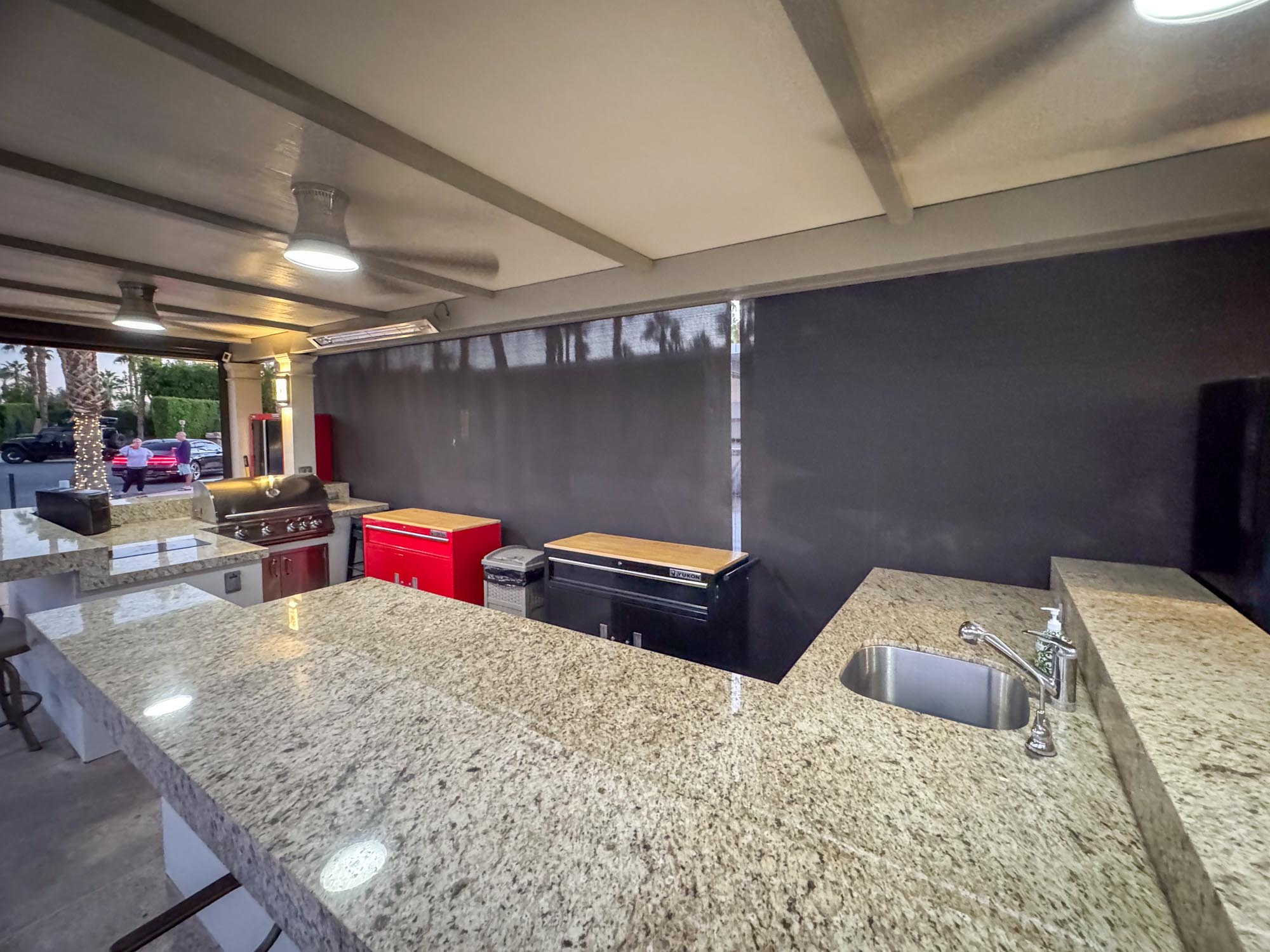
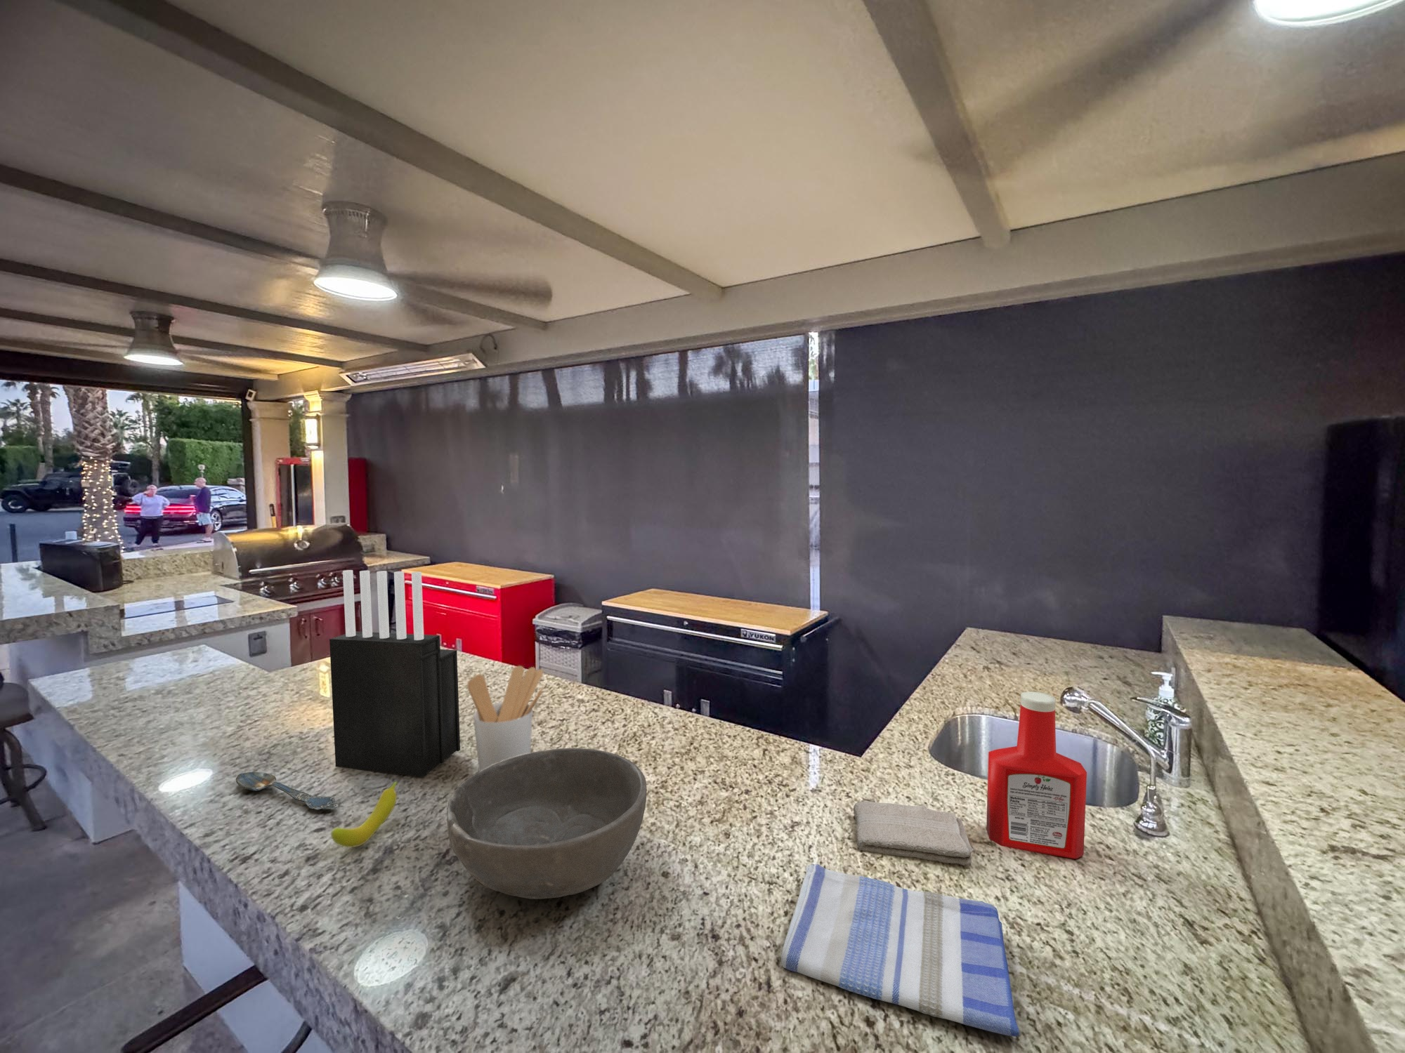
+ knife block [329,570,461,778]
+ washcloth [853,801,975,866]
+ bowl [446,748,647,900]
+ fruit [330,781,398,848]
+ dish towel [780,864,1020,1036]
+ utensil holder [467,665,544,771]
+ soap bottle [986,691,1087,859]
+ spoon [236,771,337,811]
